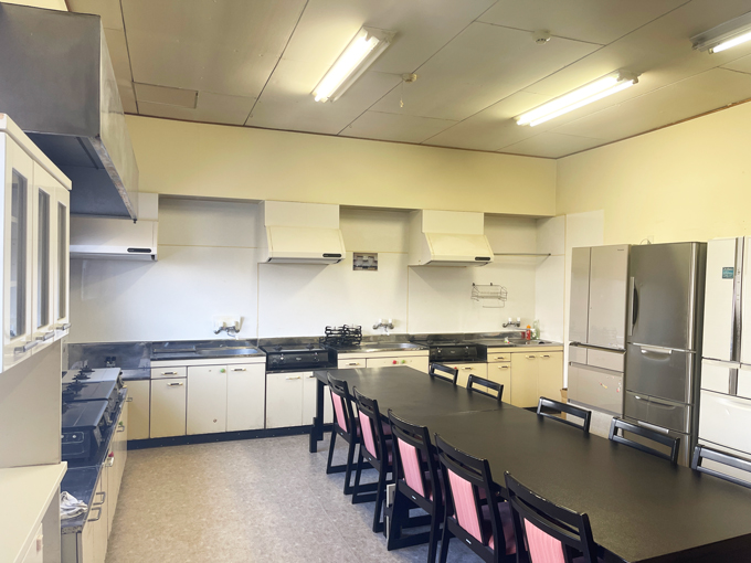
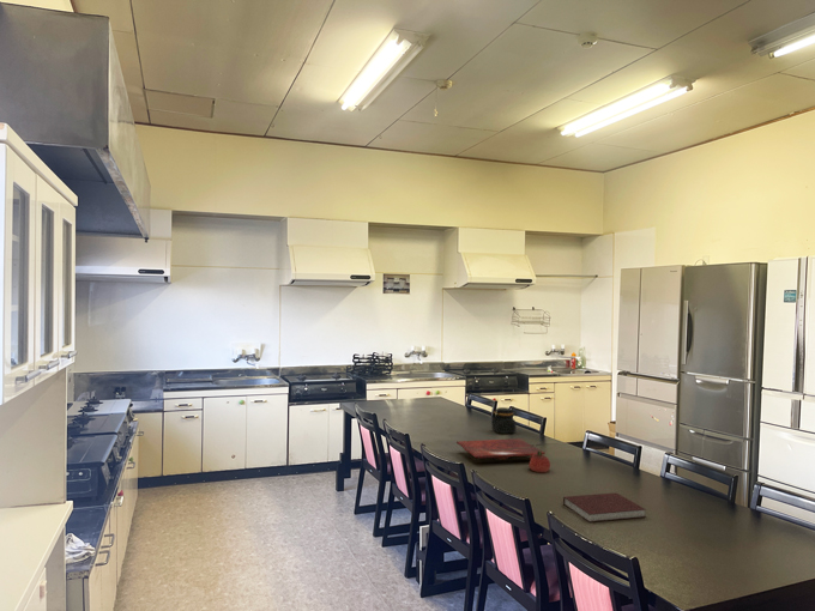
+ jar [490,406,518,435]
+ fruit [527,449,551,473]
+ cutting board [455,437,547,460]
+ notebook [562,491,647,524]
